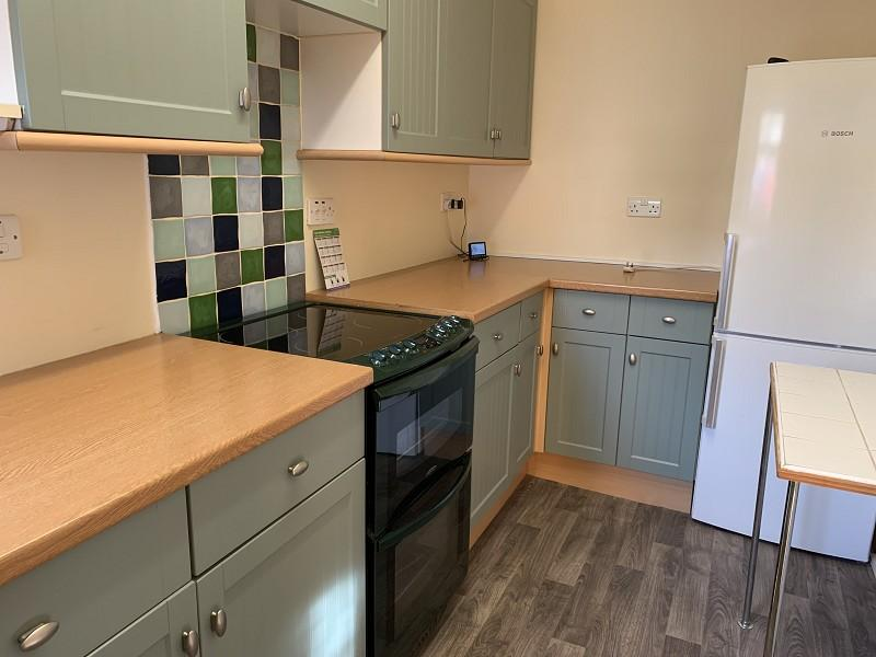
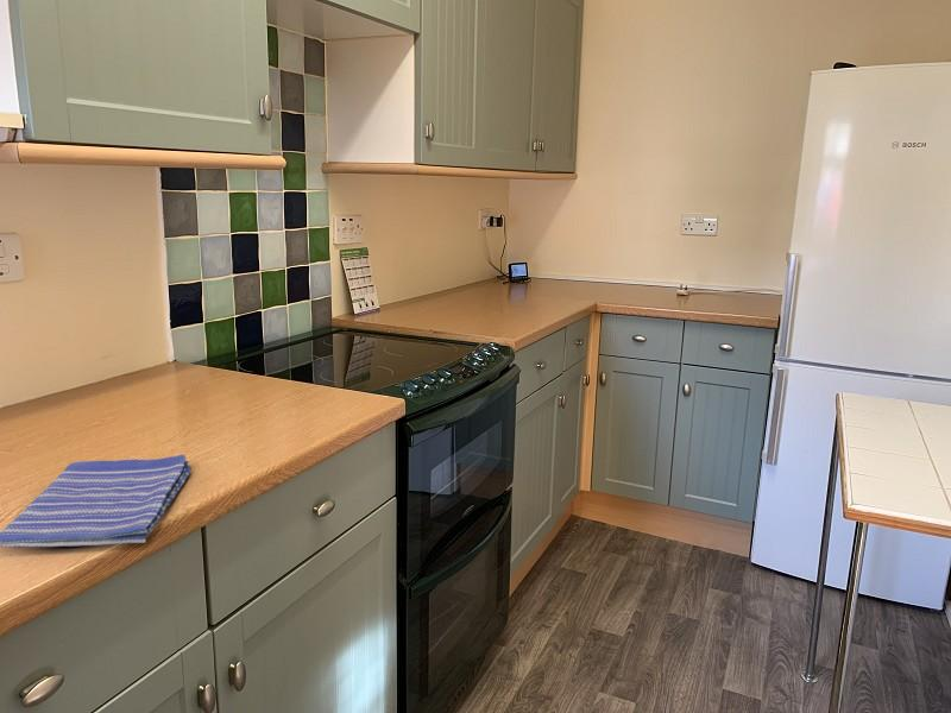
+ dish towel [0,454,193,549]
